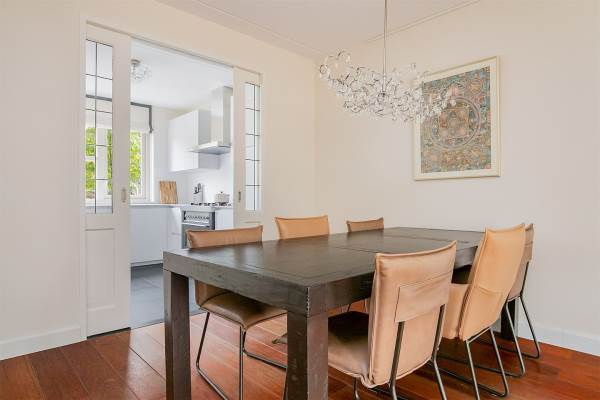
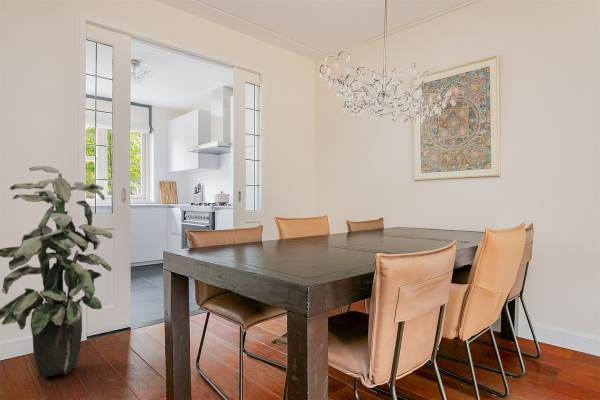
+ indoor plant [0,165,113,378]
